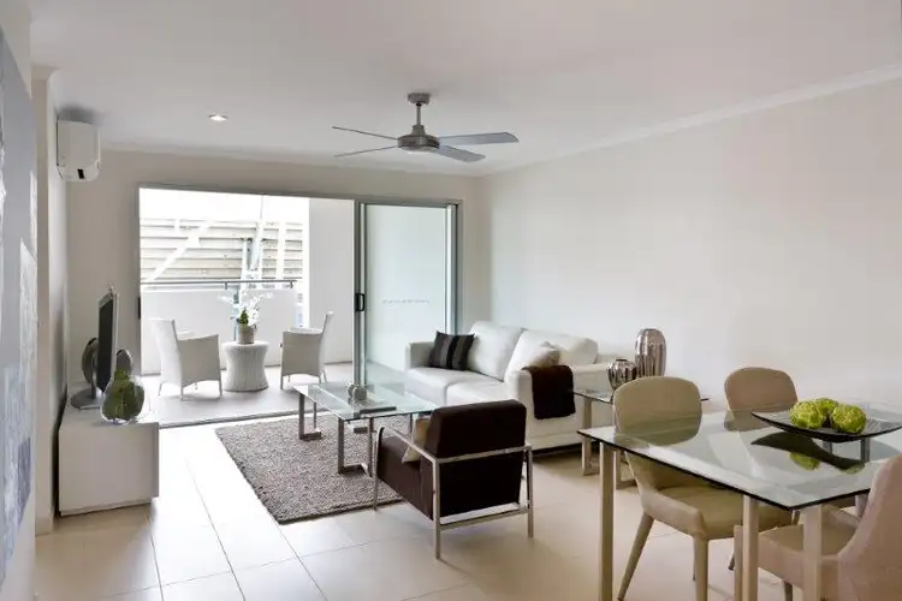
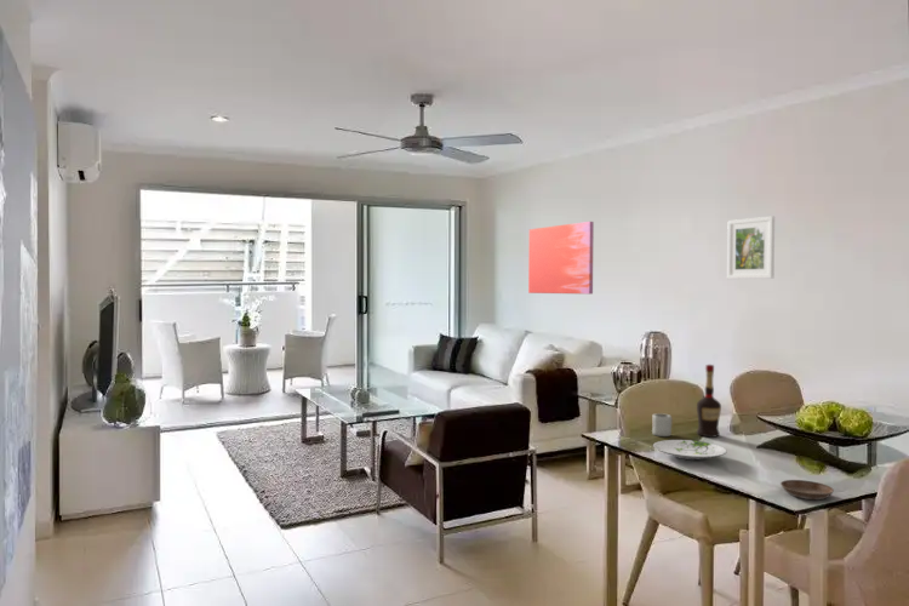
+ cup [651,412,673,438]
+ liquor [696,364,722,439]
+ plate [652,439,728,462]
+ saucer [779,479,835,501]
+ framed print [726,215,776,280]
+ wall art [527,221,595,296]
